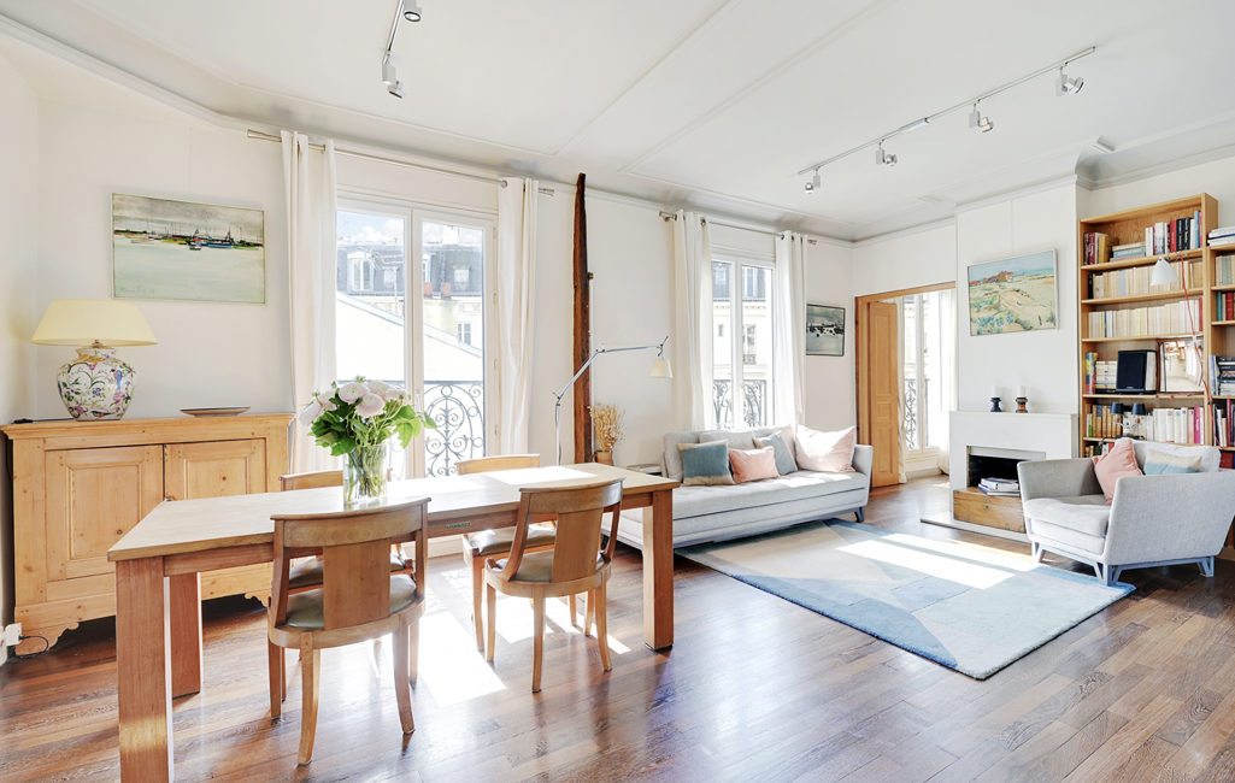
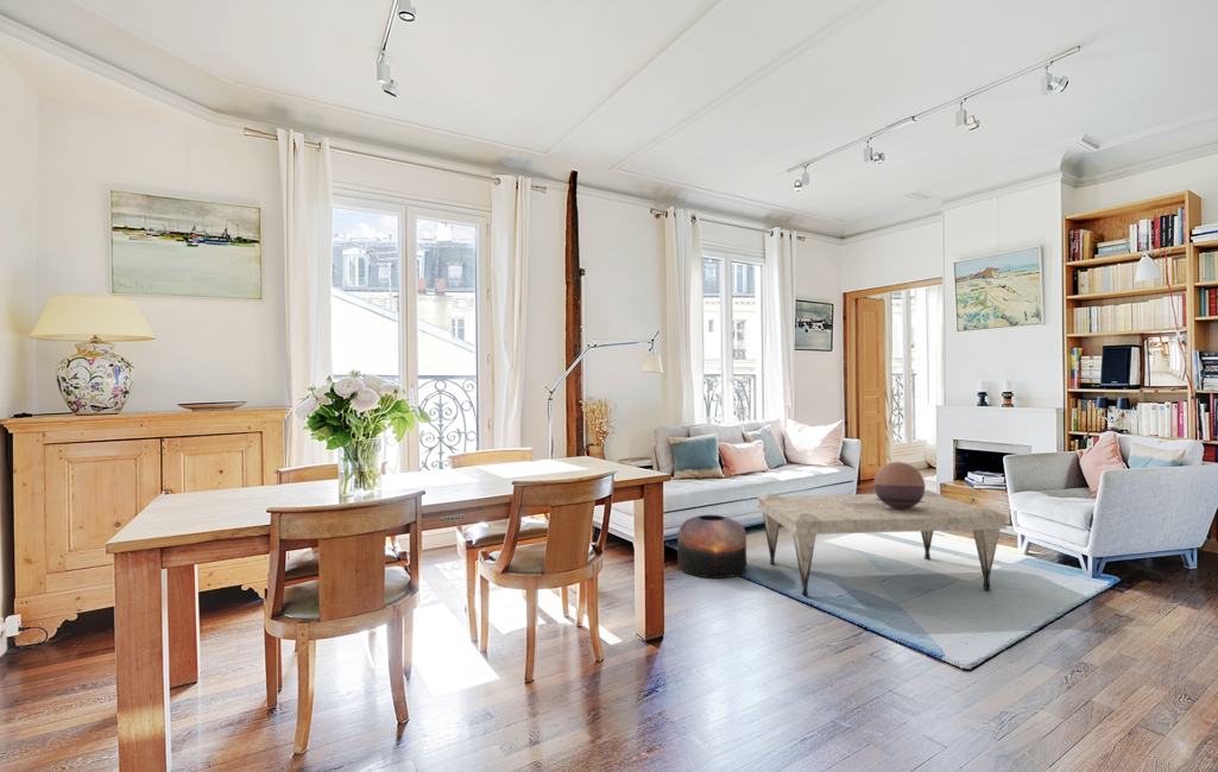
+ coffee table [756,488,1009,597]
+ pouf [676,514,747,580]
+ decorative bowl [872,461,927,510]
